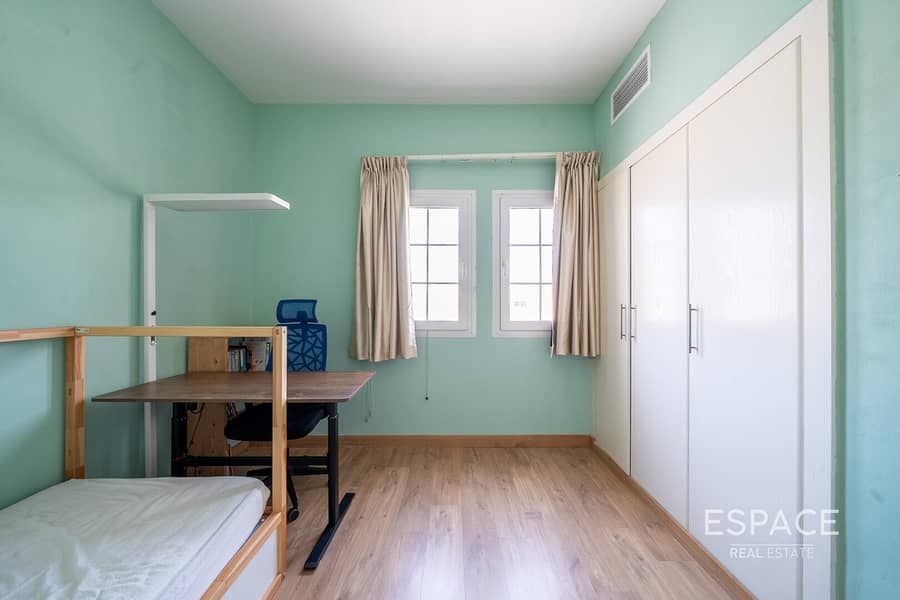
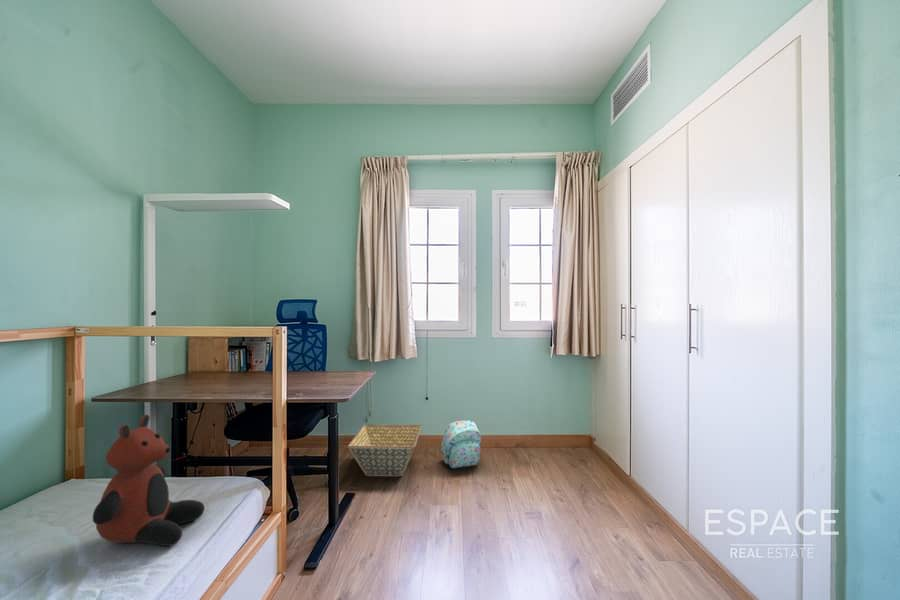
+ backpack [440,419,482,469]
+ basket [347,424,423,478]
+ teddy bear [92,413,205,547]
